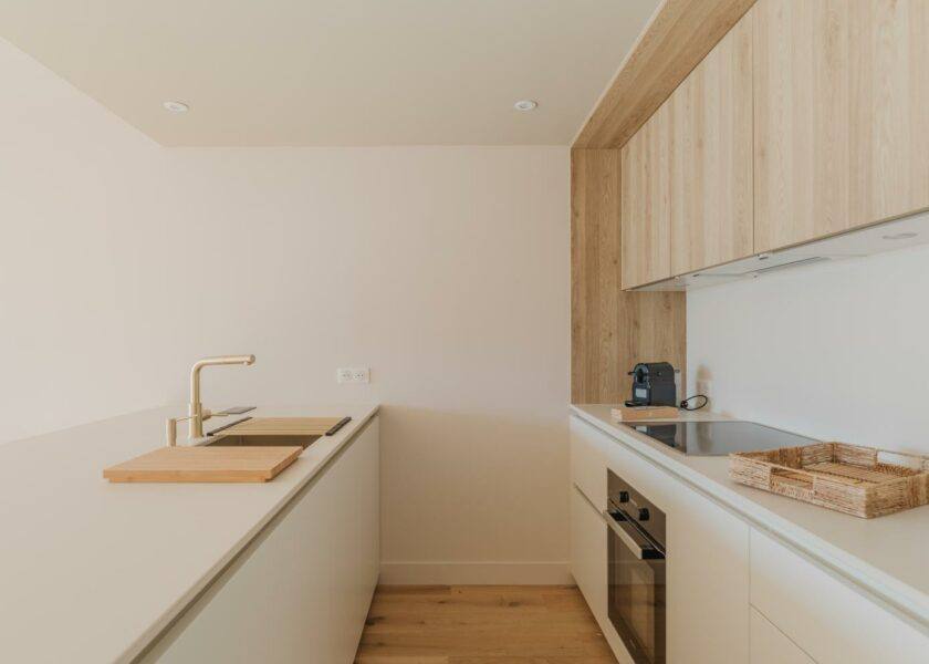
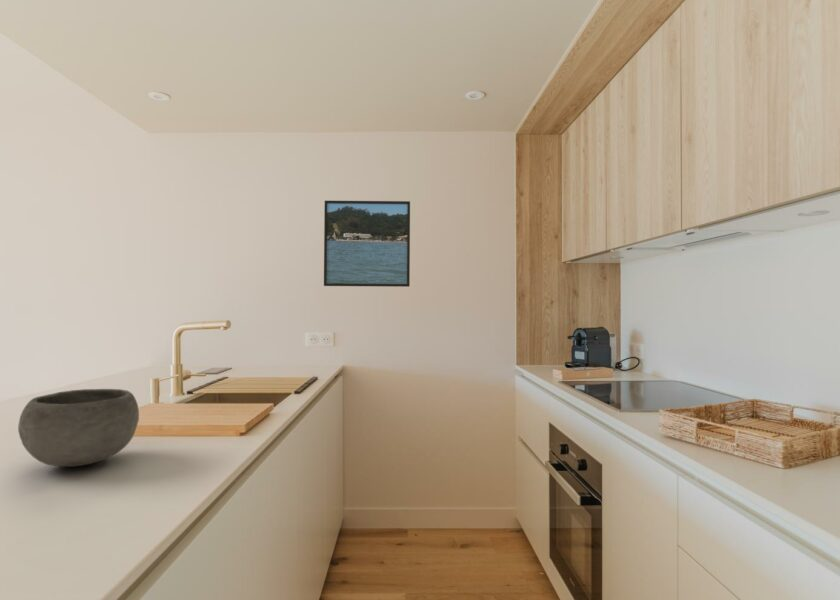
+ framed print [323,200,411,288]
+ bowl [17,388,140,468]
